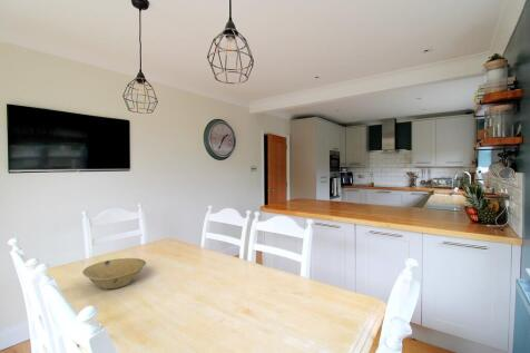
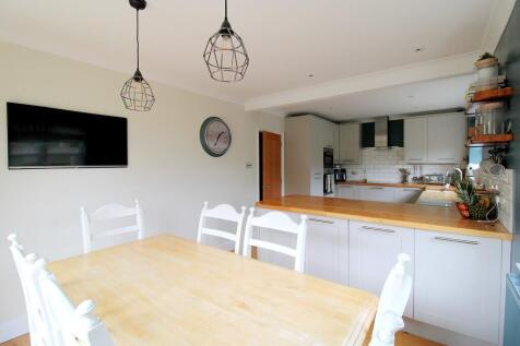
- bowl [81,257,147,291]
